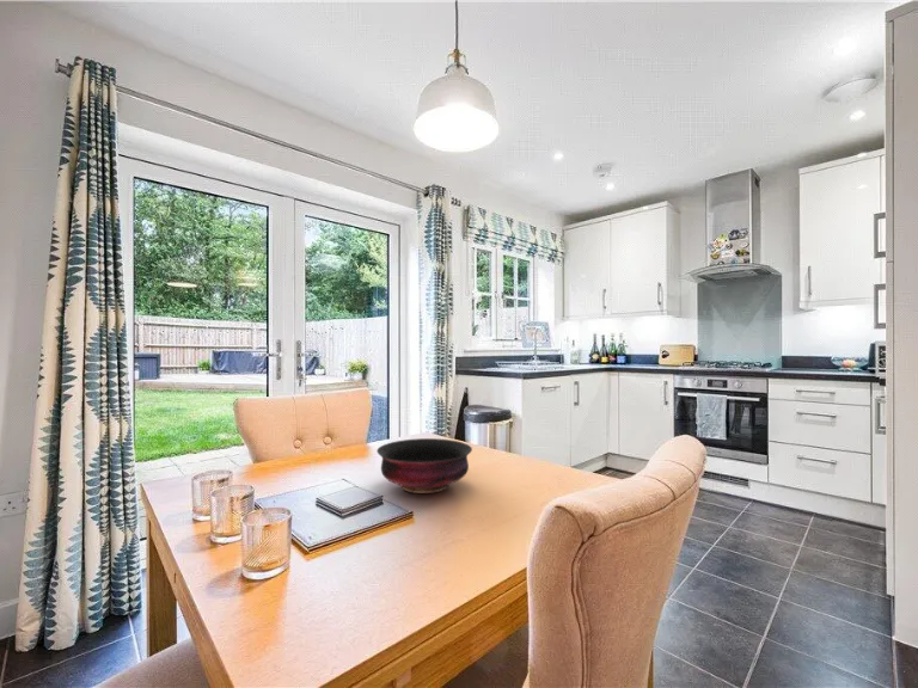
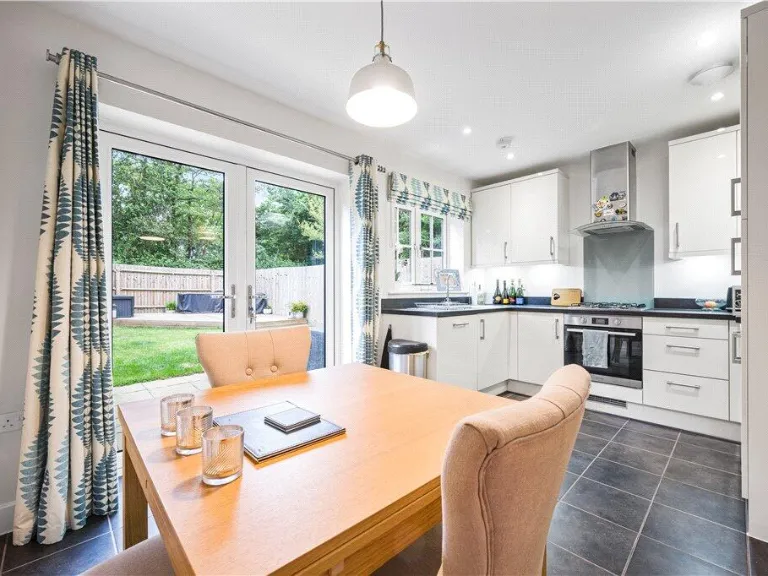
- bowl [375,437,473,494]
